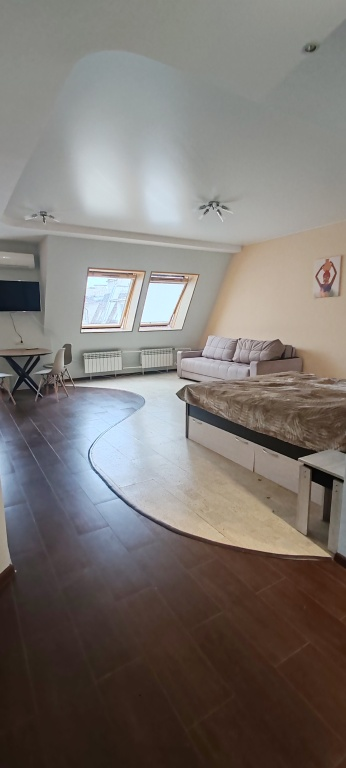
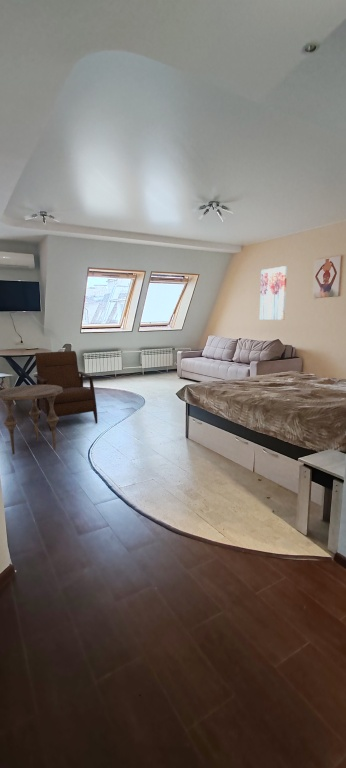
+ side table [0,384,63,455]
+ armchair [33,350,98,432]
+ wall art [259,265,288,321]
